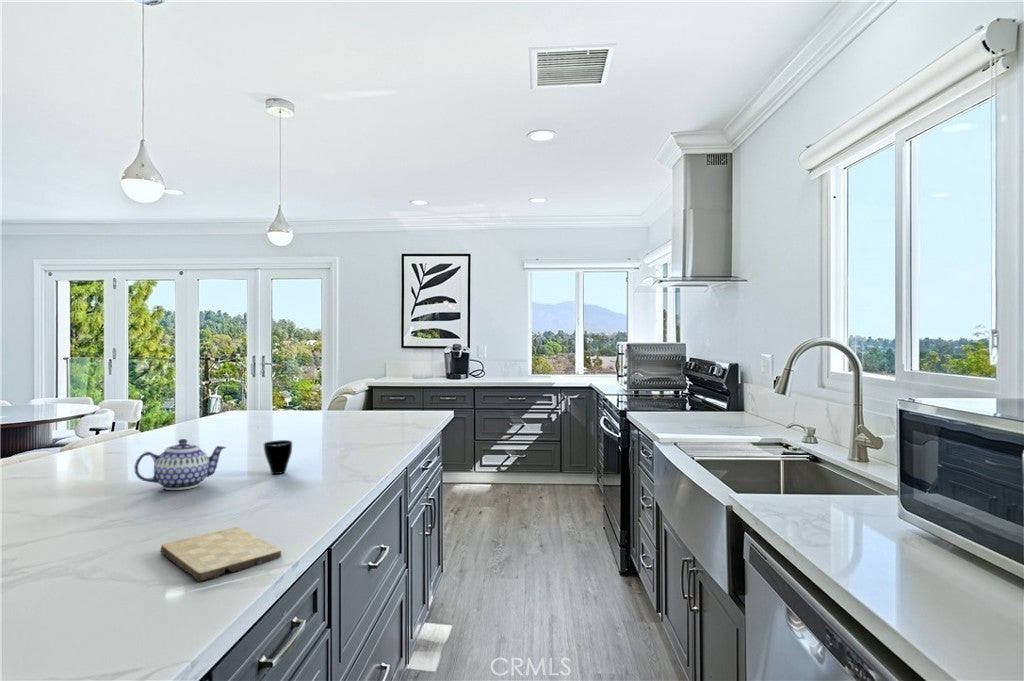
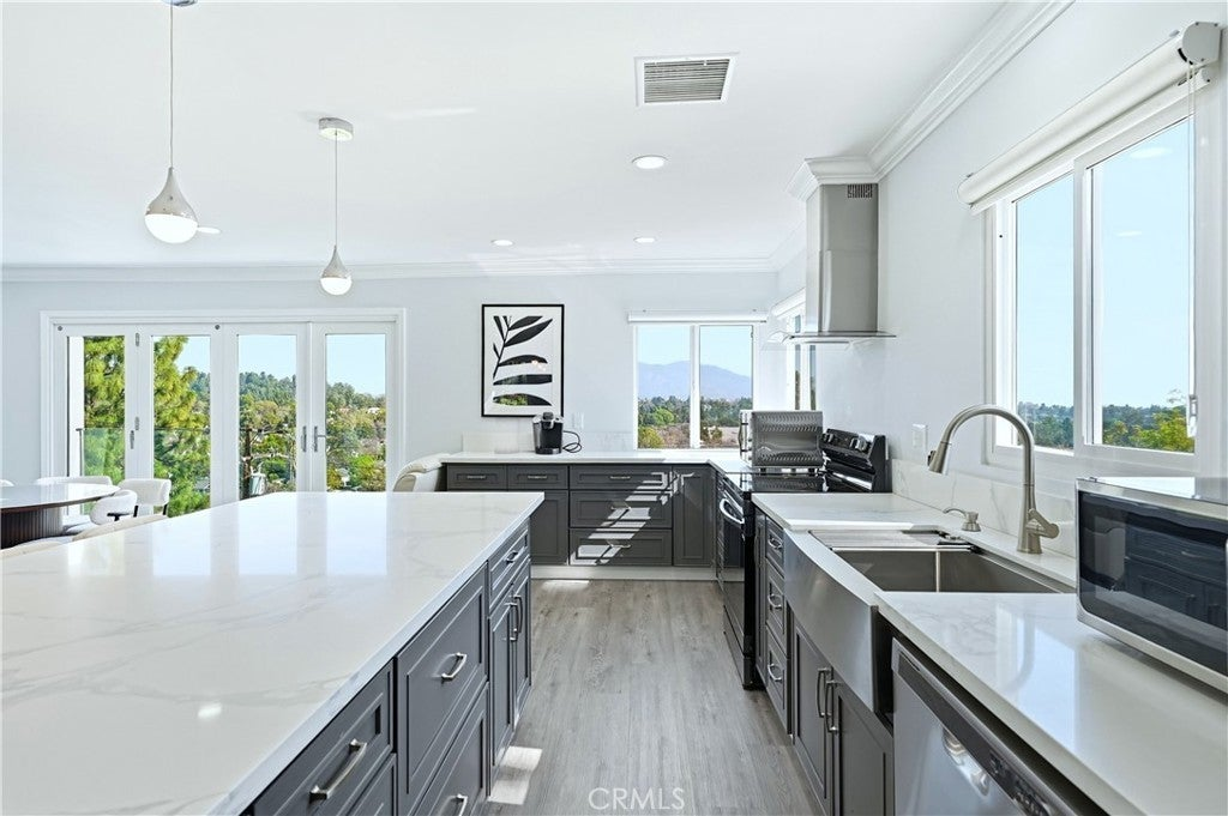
- cutting board [160,526,282,583]
- teapot [134,438,227,491]
- cup [263,439,293,475]
